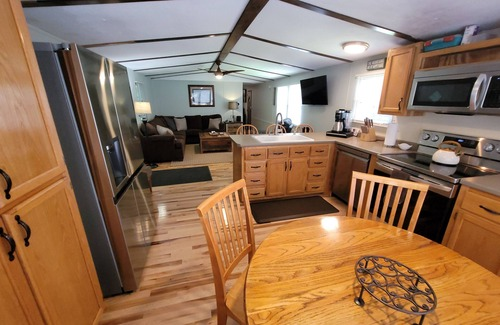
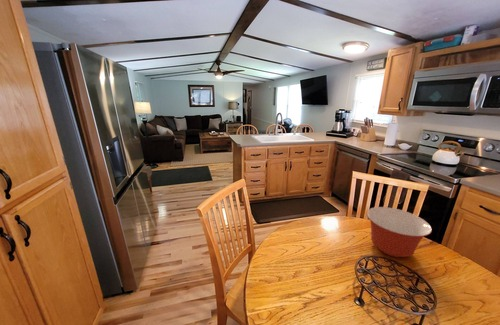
+ mixing bowl [366,206,433,258]
